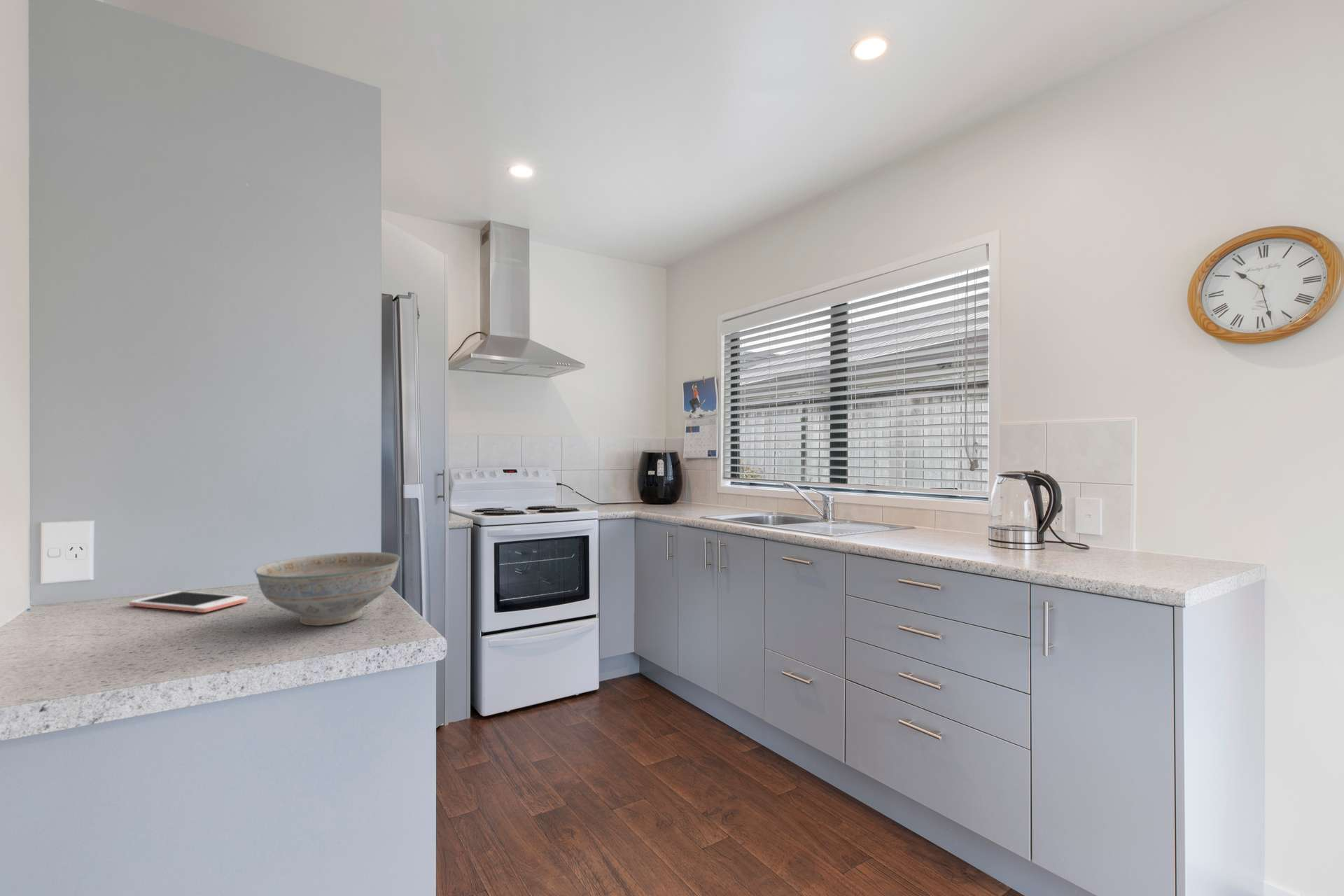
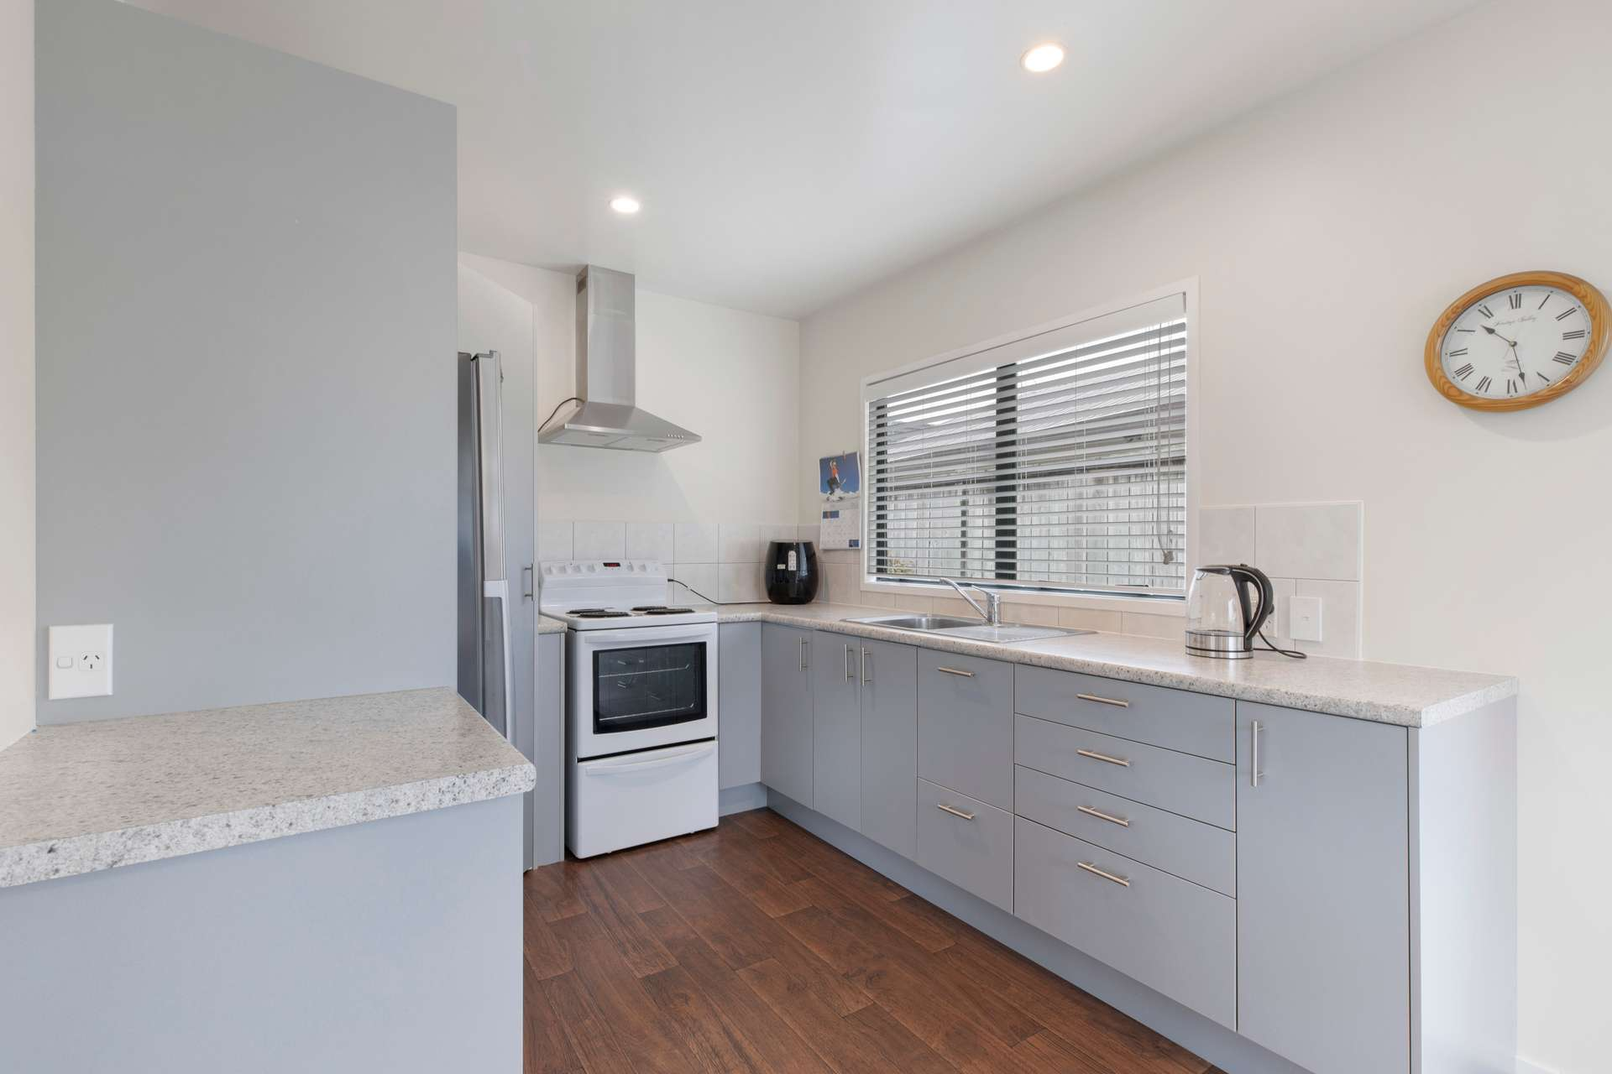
- cell phone [129,590,248,613]
- decorative bowl [253,552,401,626]
